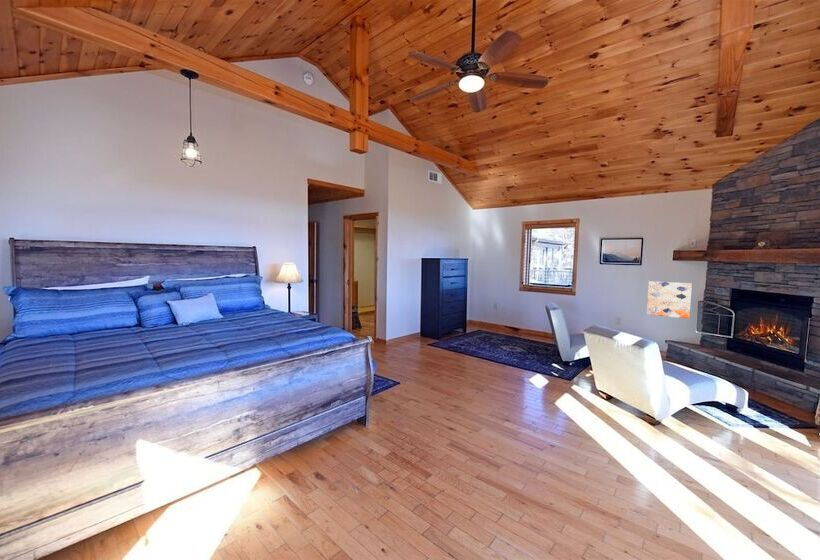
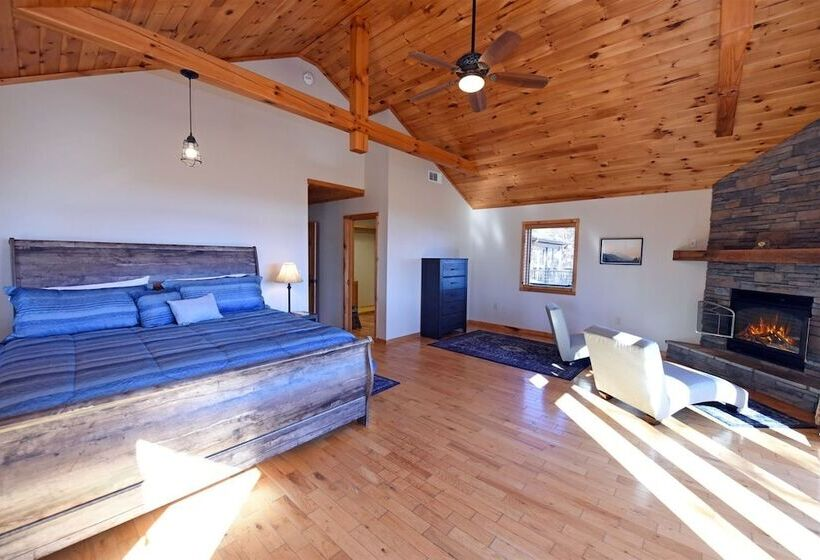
- wall art [646,280,693,320]
